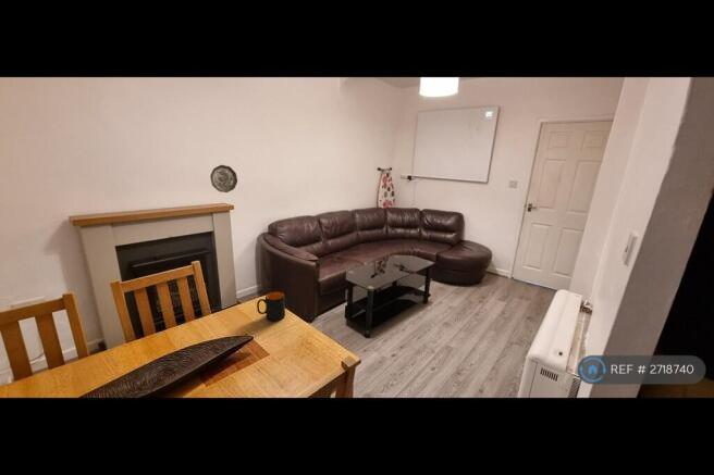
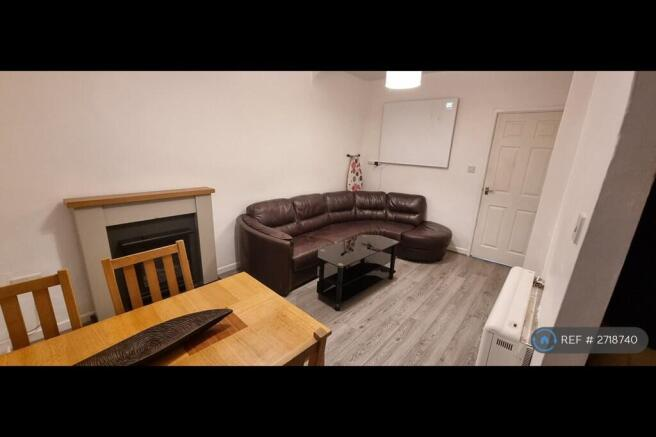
- decorative plate [209,164,238,193]
- mug [256,290,286,322]
